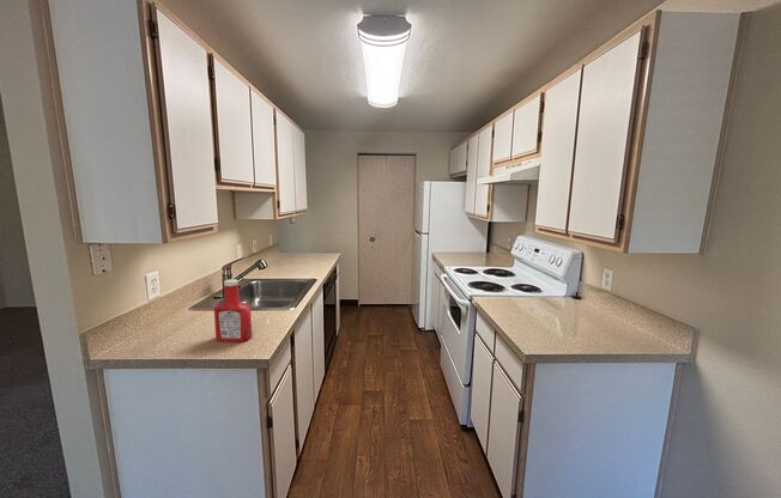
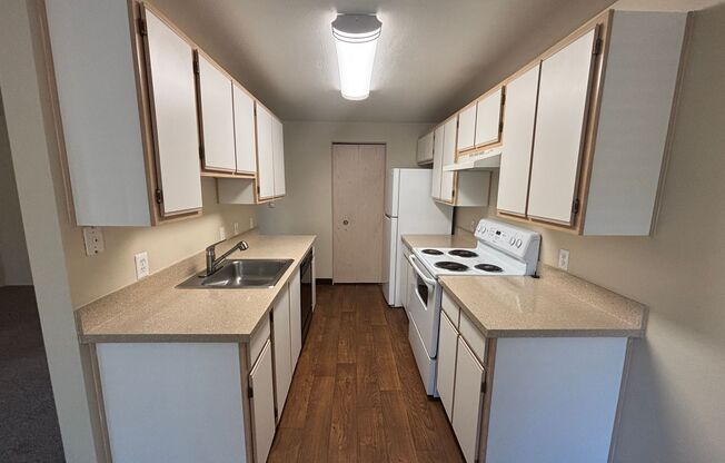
- soap bottle [213,278,253,342]
